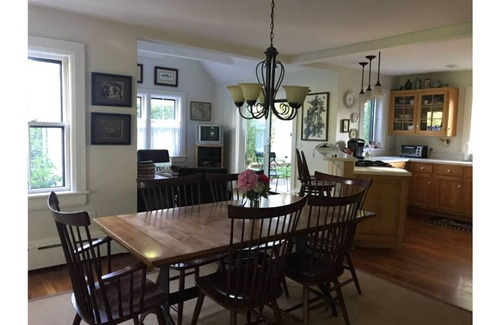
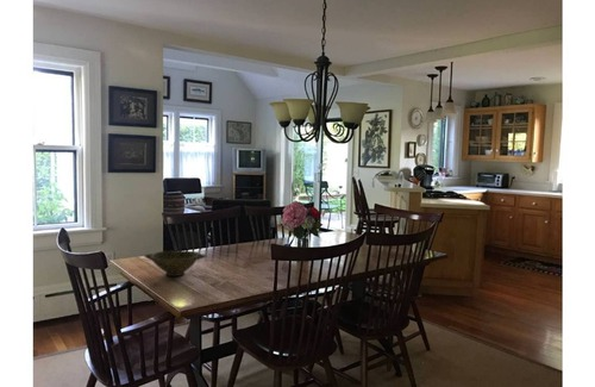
+ bowl [144,250,207,277]
